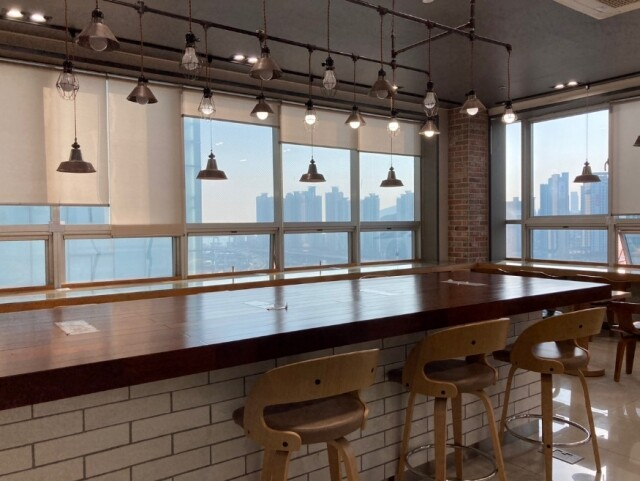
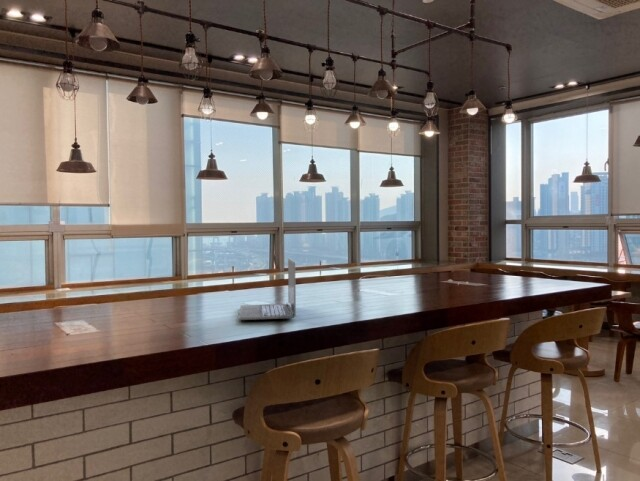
+ laptop [237,257,297,321]
